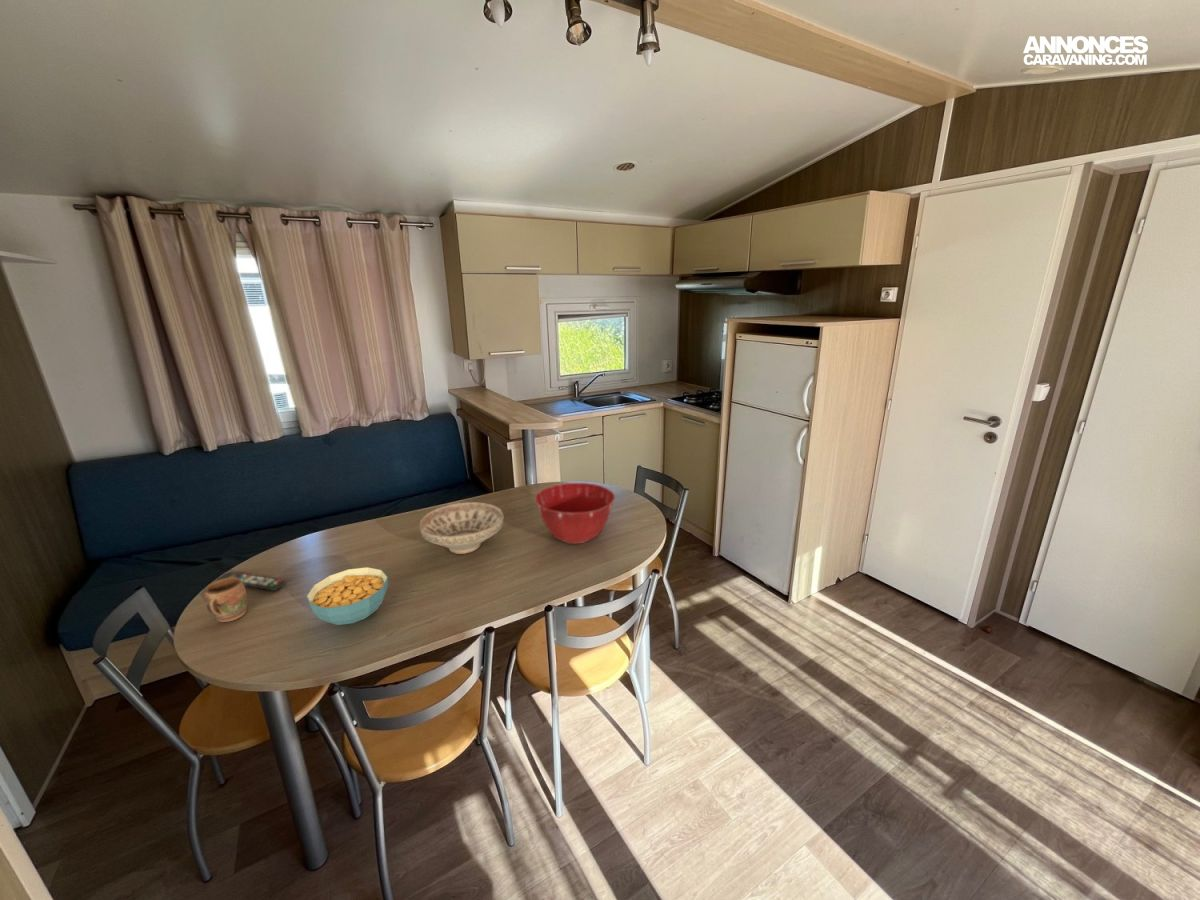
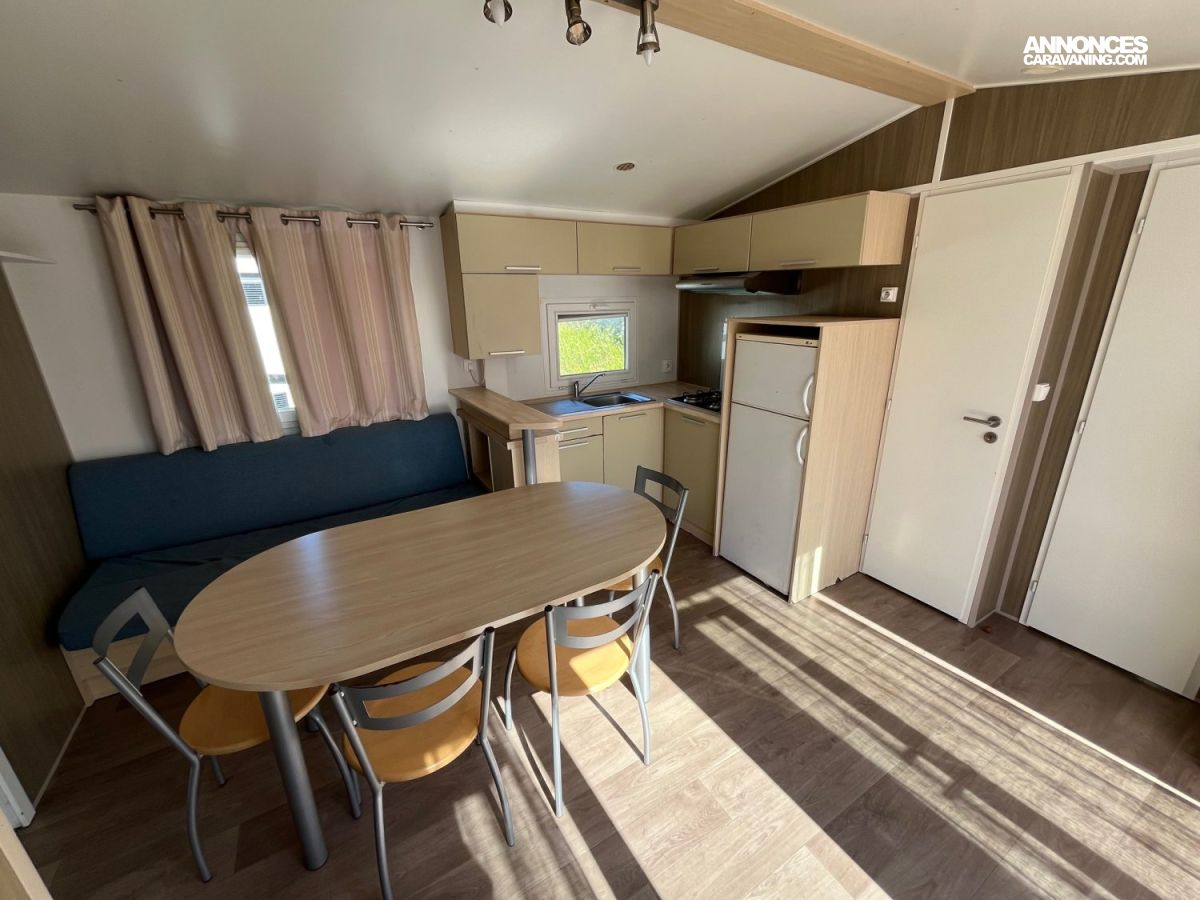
- mug [204,577,248,623]
- decorative bowl [418,501,504,555]
- remote control [215,571,287,592]
- mixing bowl [534,482,616,545]
- cereal bowl [305,566,389,626]
